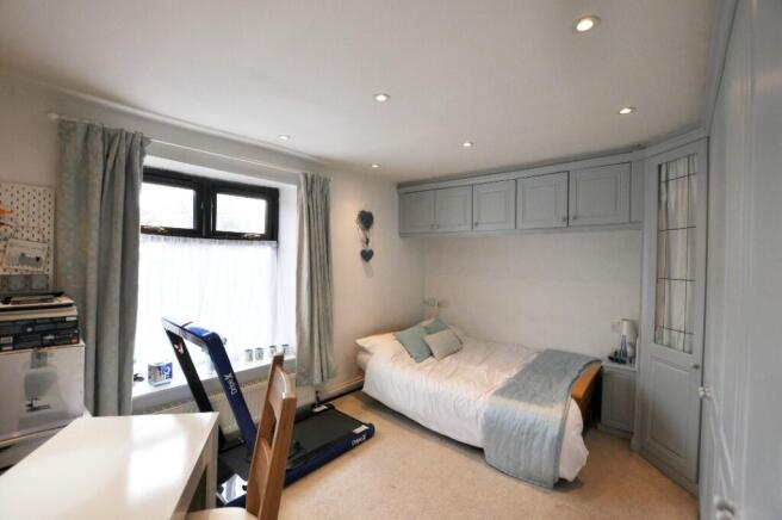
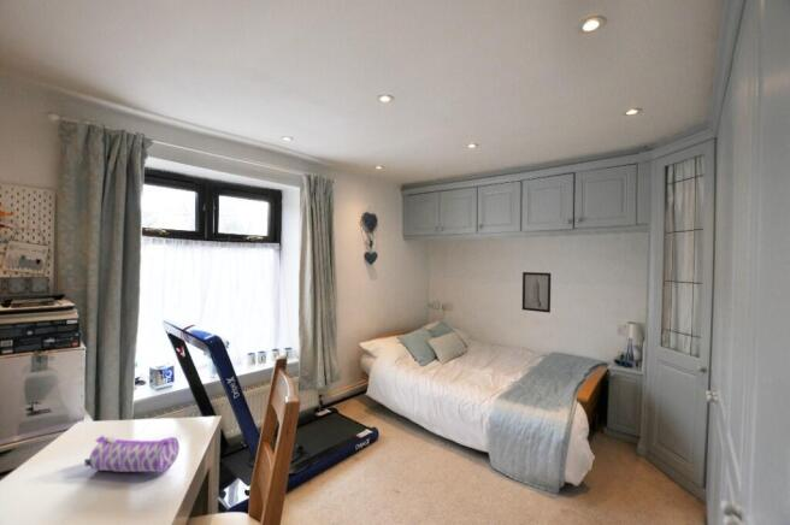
+ wall art [521,271,553,314]
+ pencil case [83,435,181,473]
